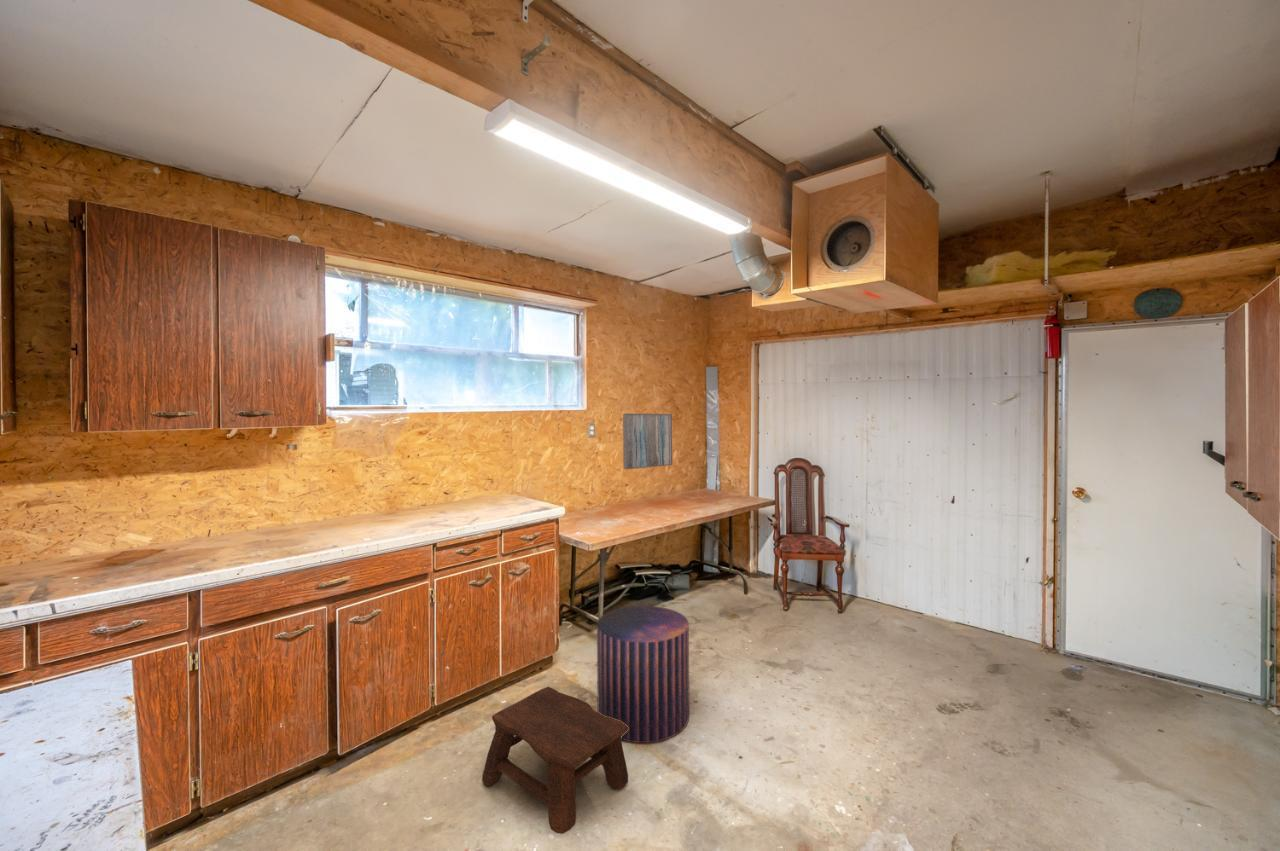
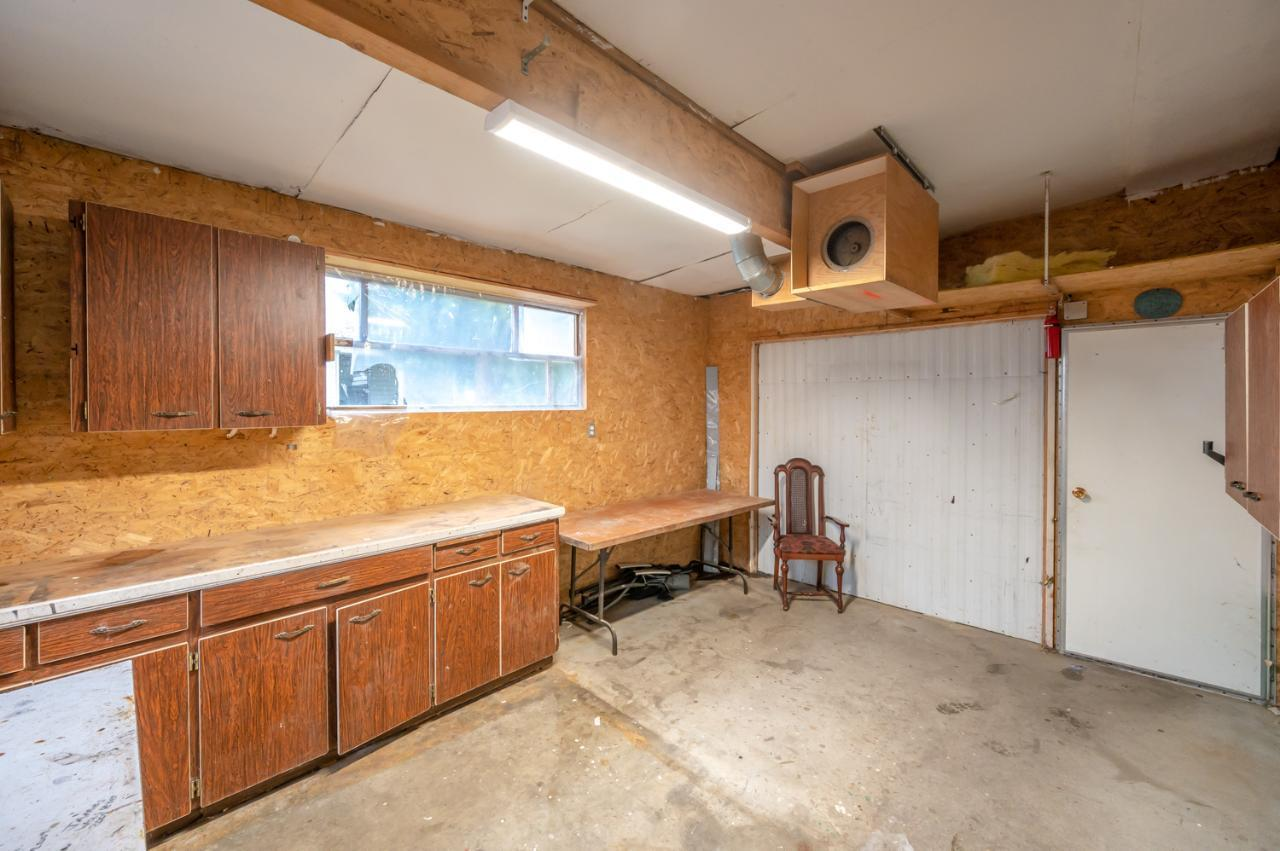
- wall art [622,412,673,470]
- stool [596,605,690,744]
- stool [481,686,629,835]
